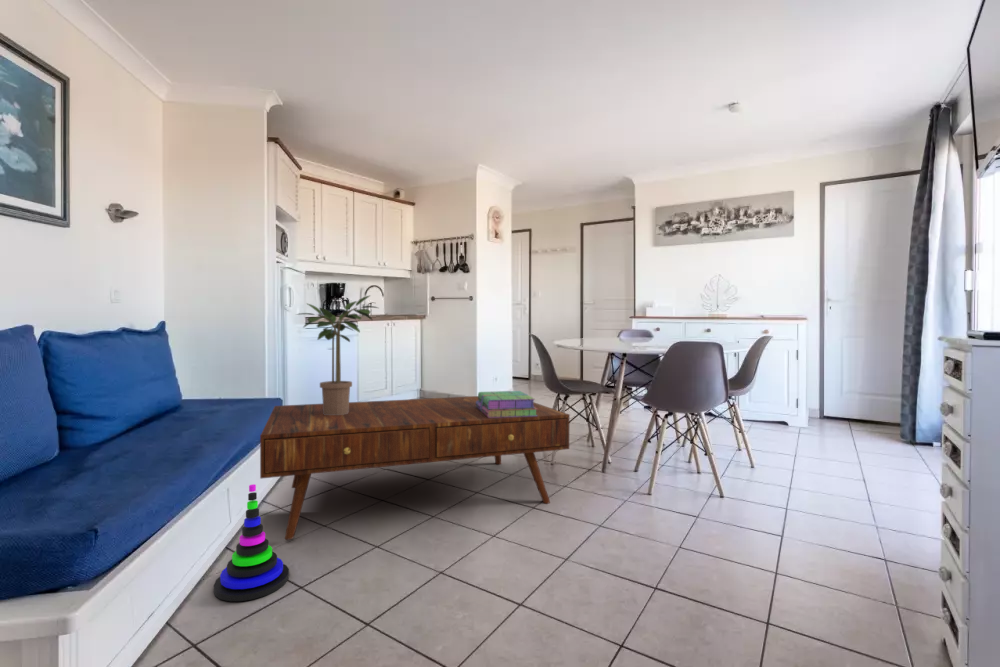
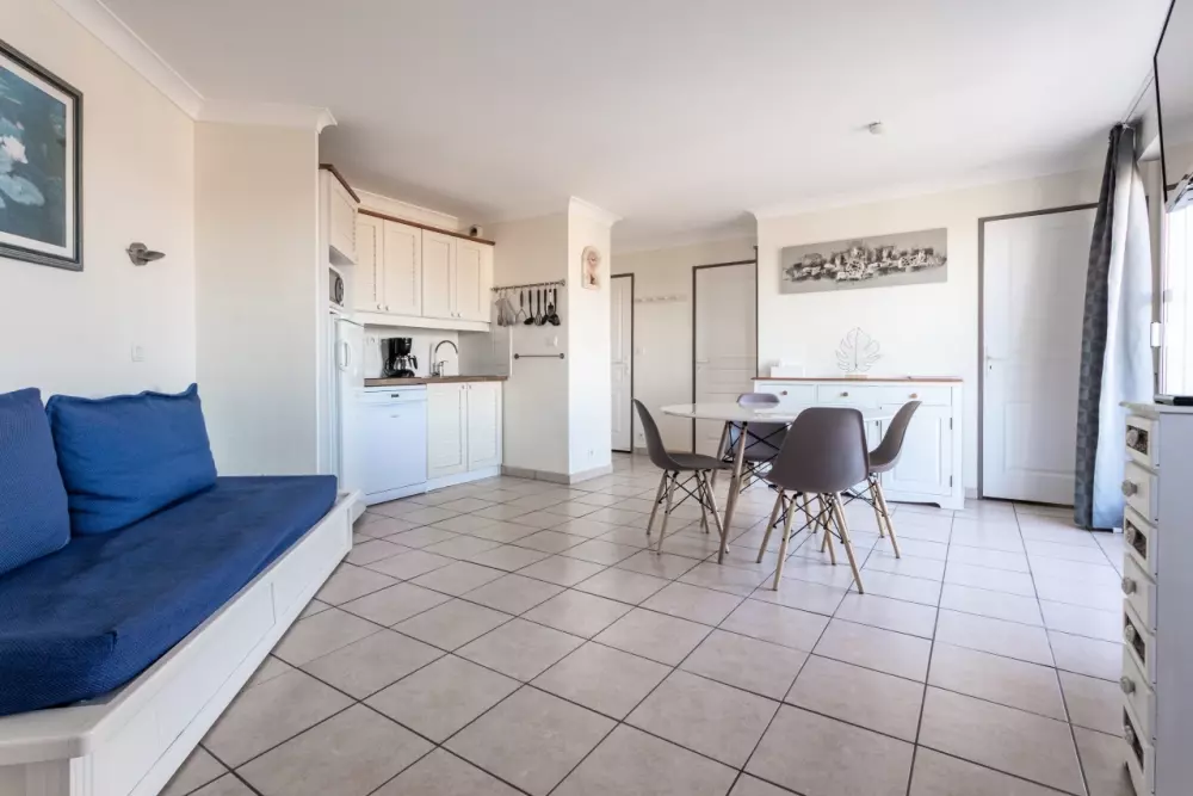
- coffee table [259,395,571,541]
- stacking toy [213,483,290,602]
- potted plant [295,294,379,415]
- stack of books [476,390,537,418]
